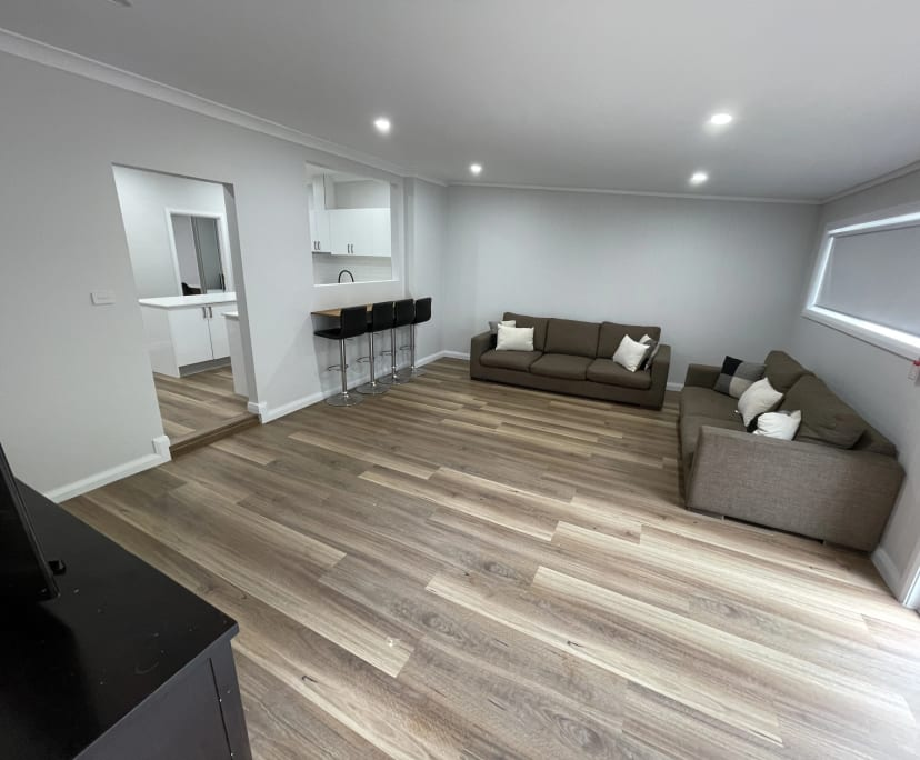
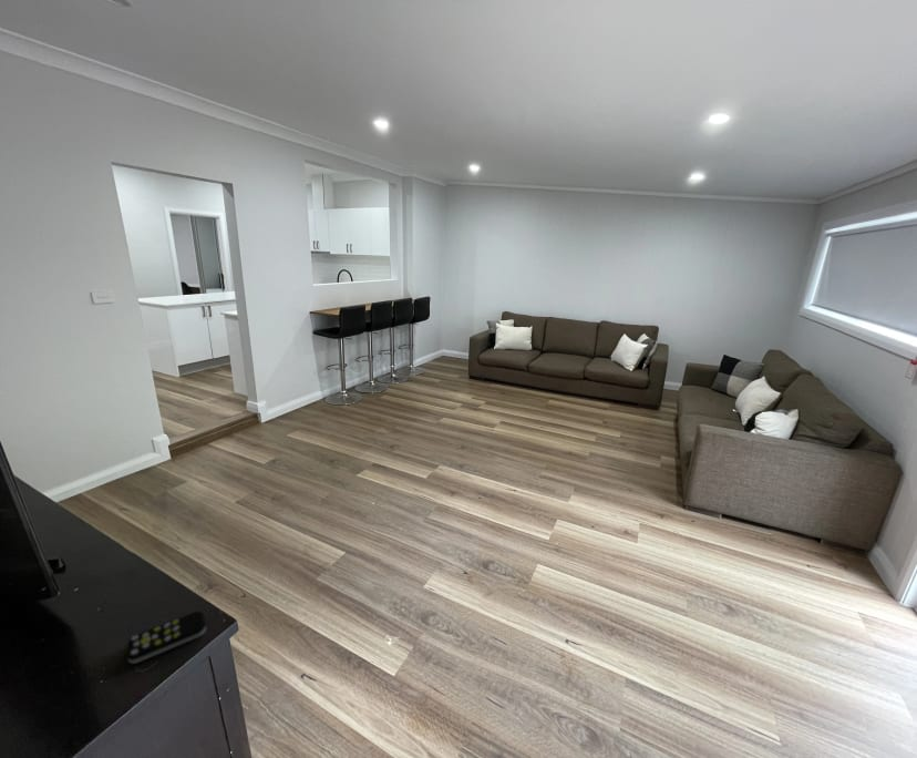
+ remote control [126,611,207,665]
